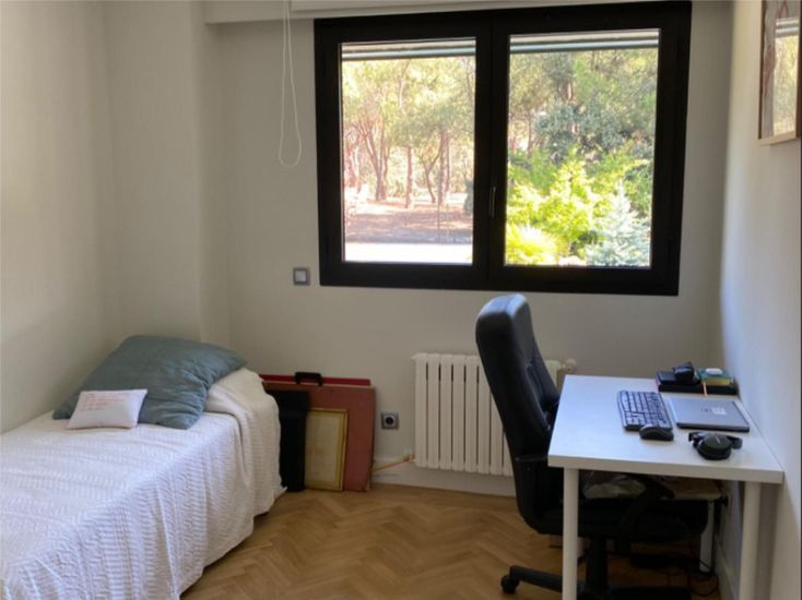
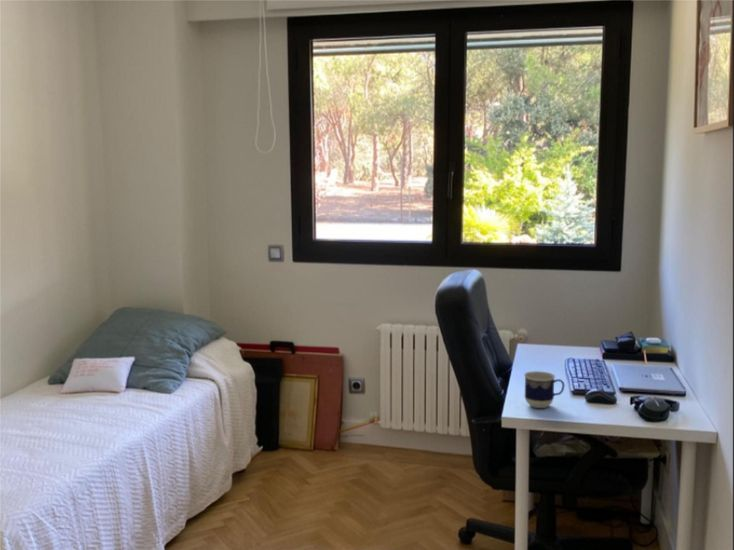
+ cup [523,370,565,409]
